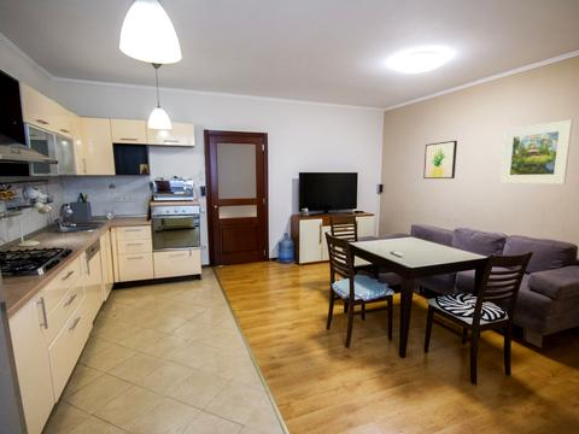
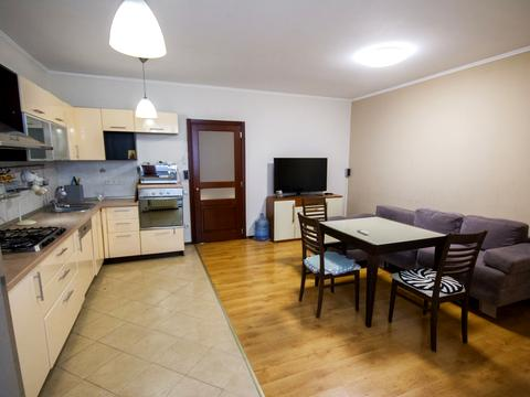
- wall art [422,140,458,180]
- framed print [499,119,574,184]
